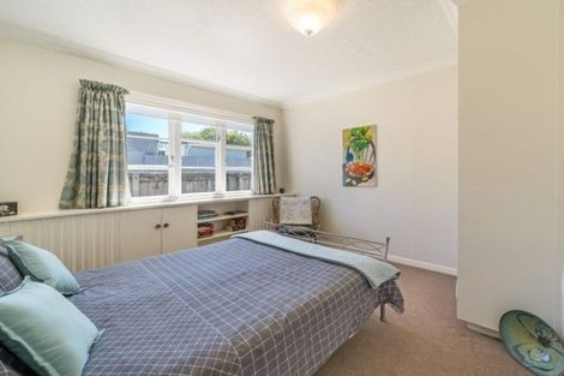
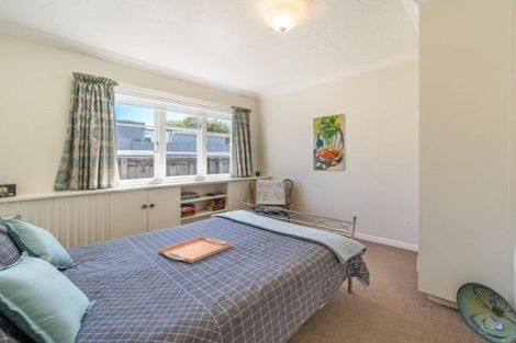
+ serving tray [158,236,234,264]
